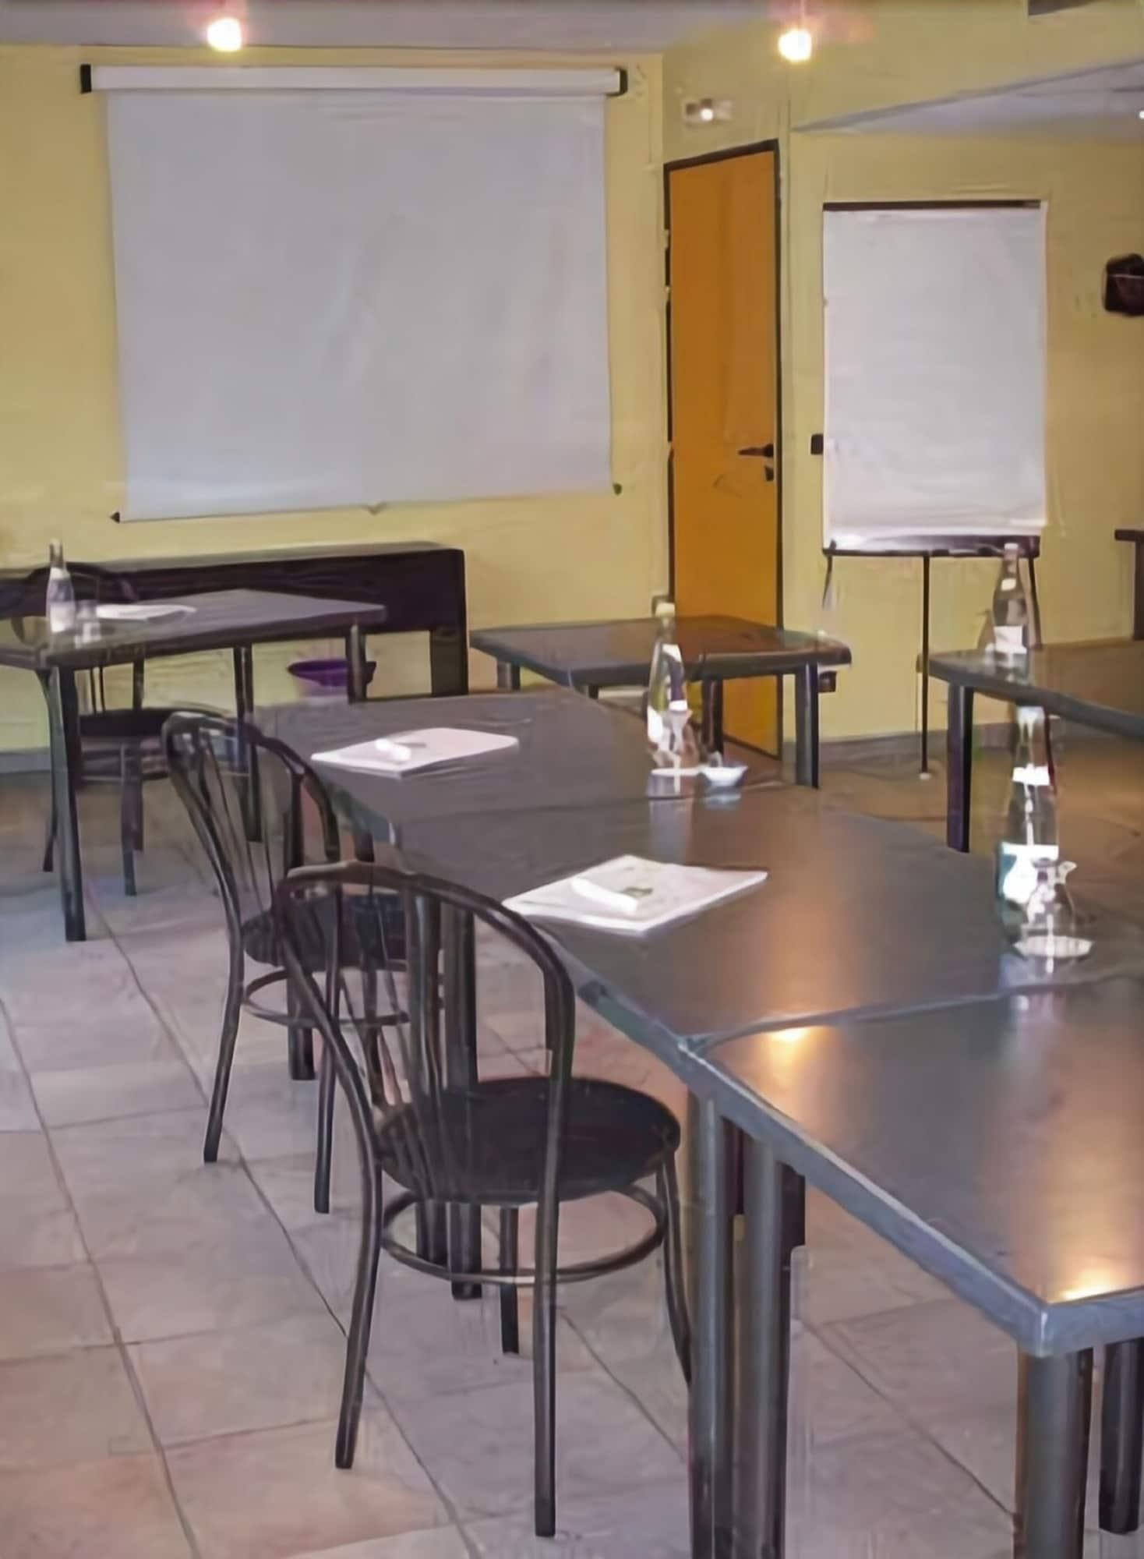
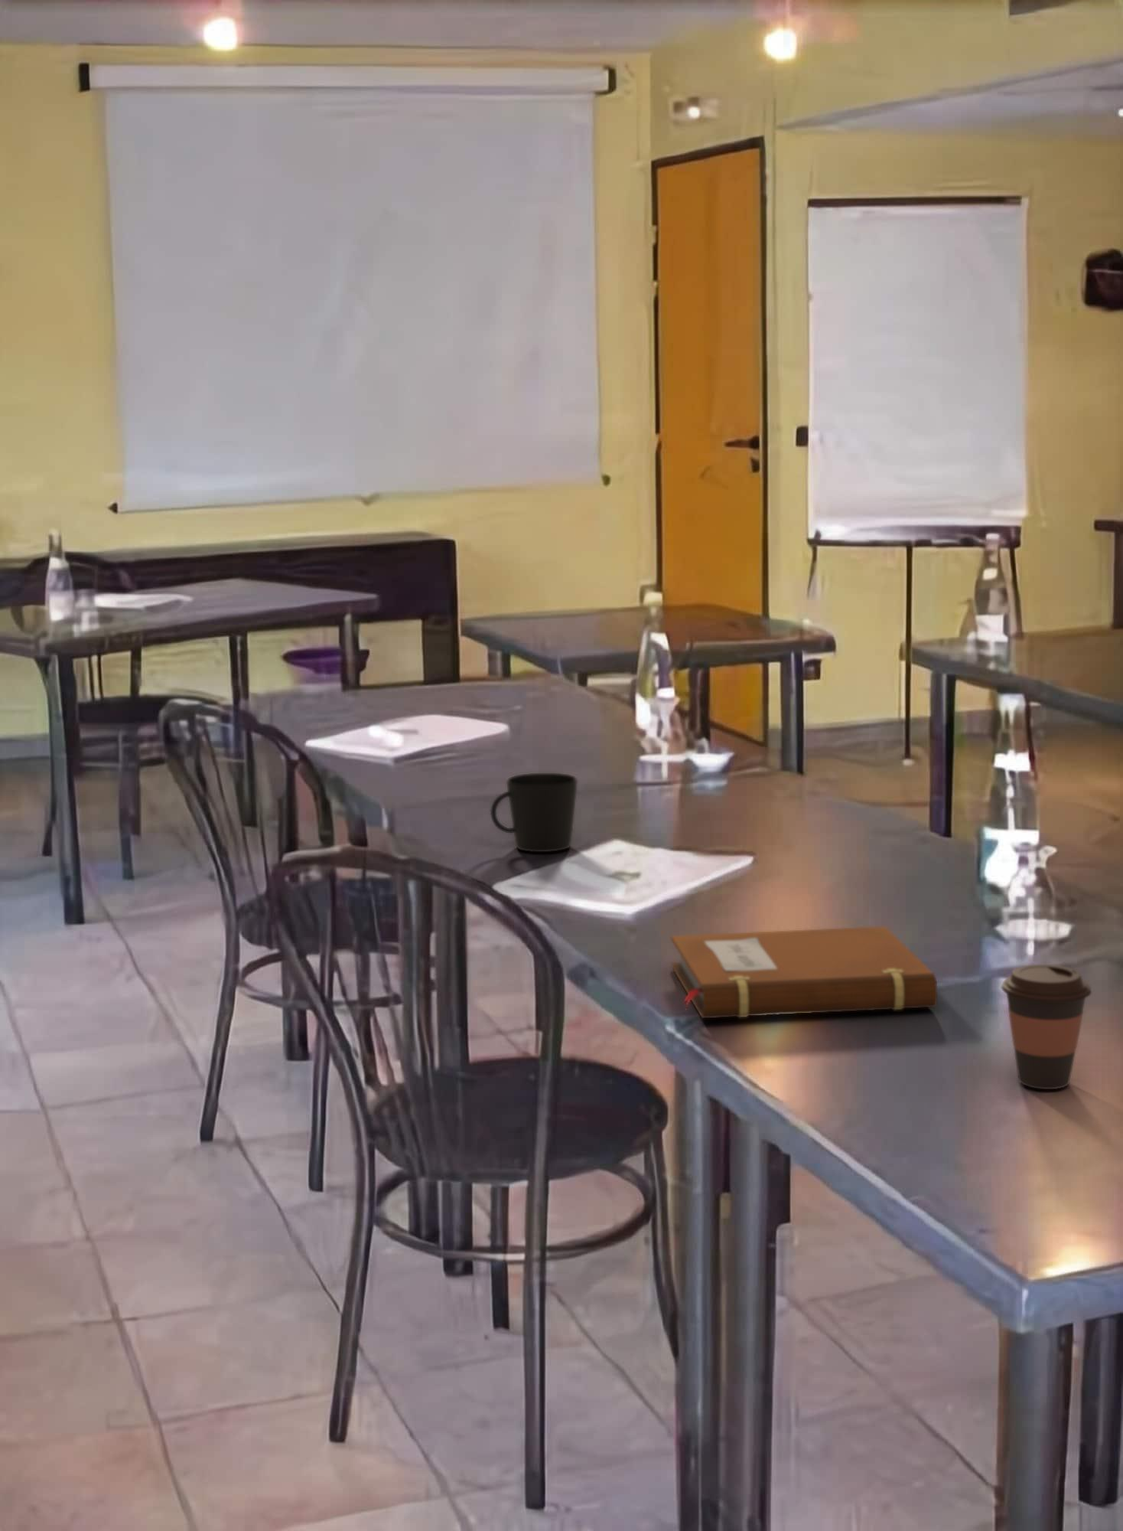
+ coffee cup [1001,964,1092,1090]
+ notebook [670,926,938,1019]
+ cup [490,773,579,852]
